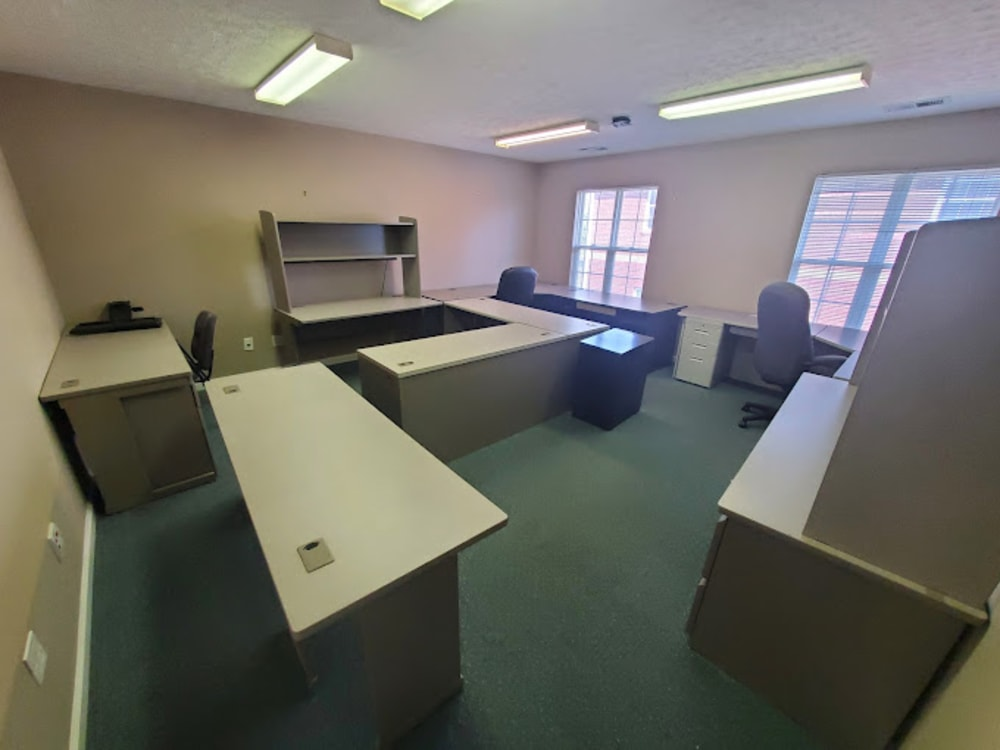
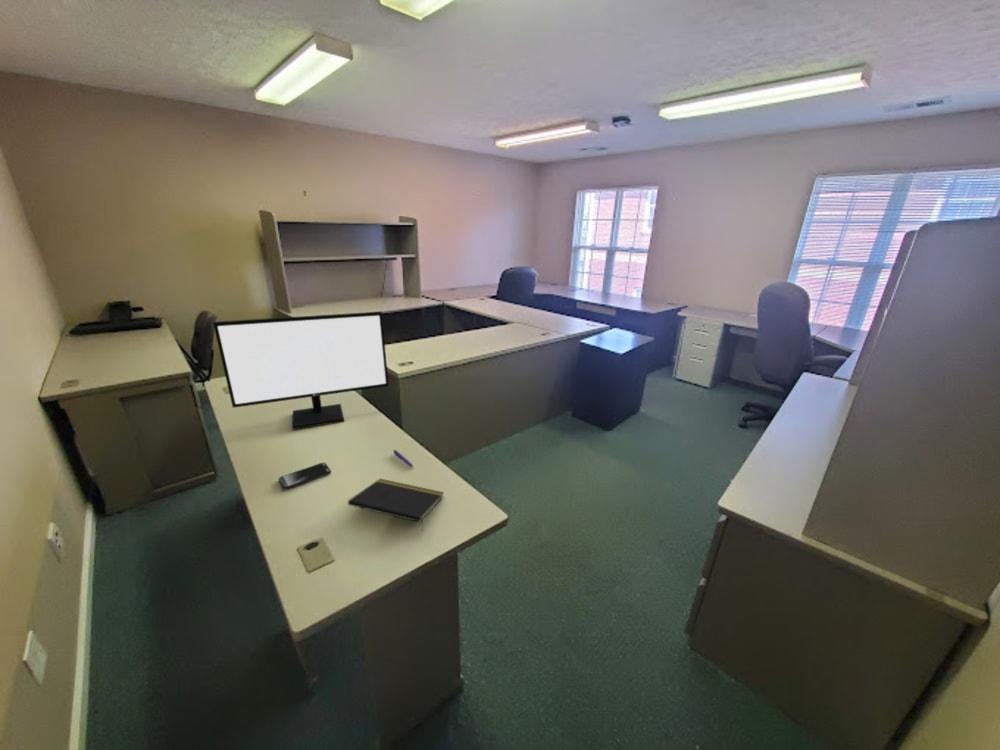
+ pen [392,449,415,469]
+ notepad [347,478,445,532]
+ smartphone [278,462,332,491]
+ monitor [212,311,390,431]
